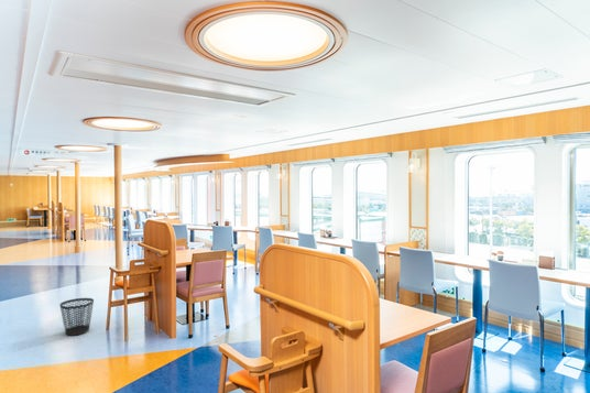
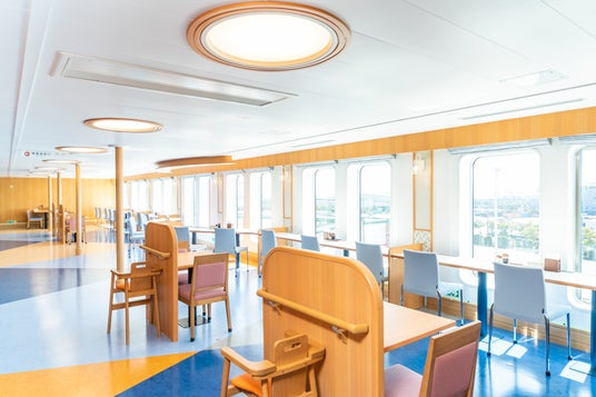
- wastebasket [58,297,95,337]
